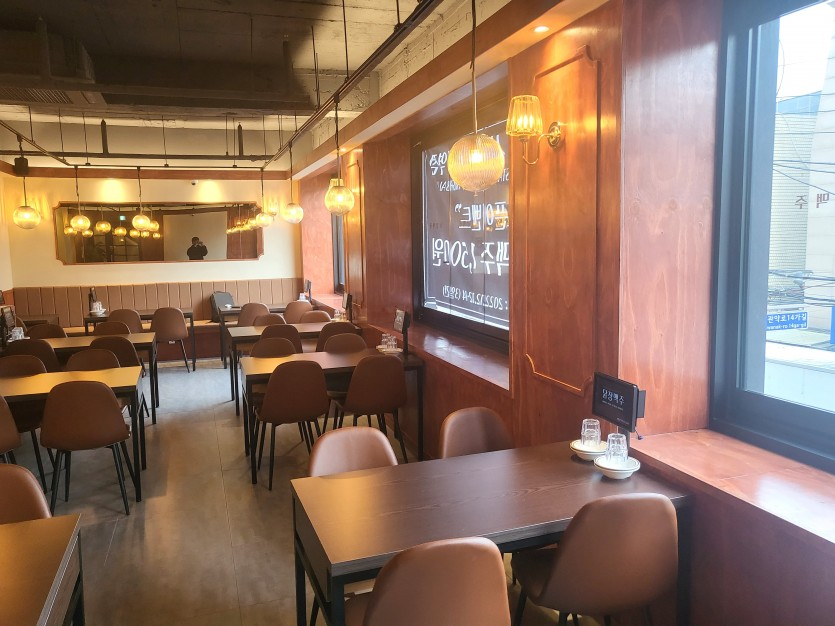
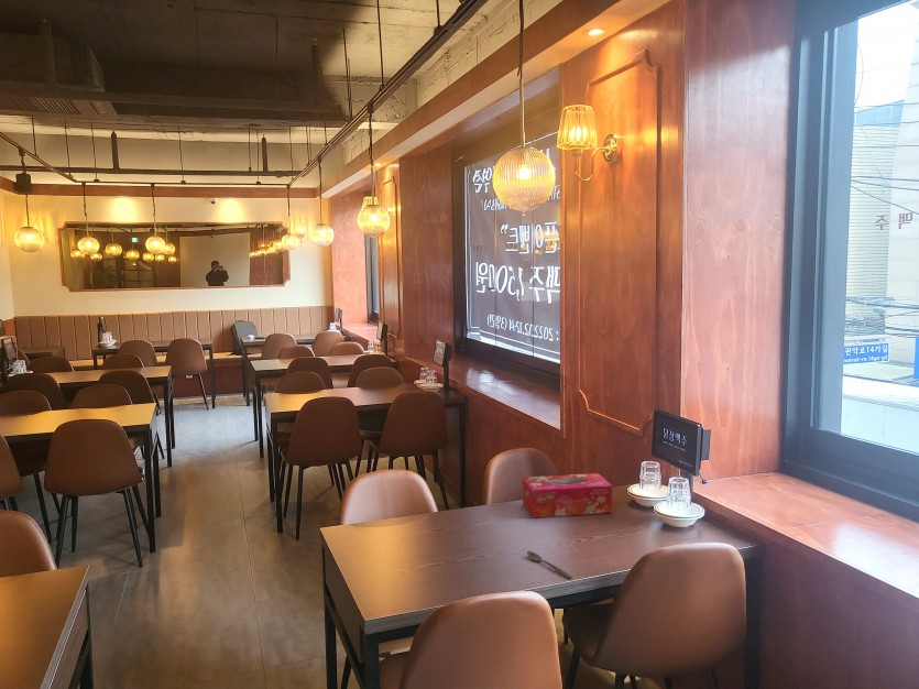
+ tissue box [522,472,613,520]
+ spoon [526,550,573,579]
